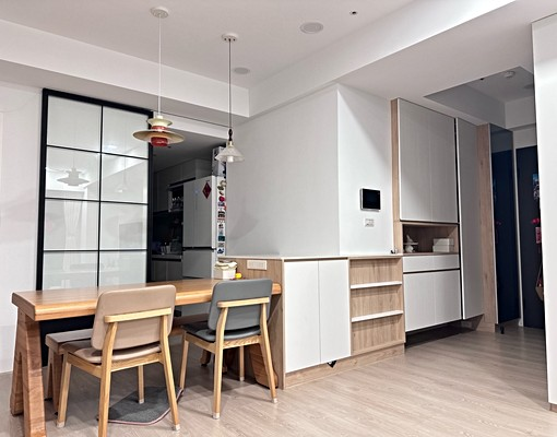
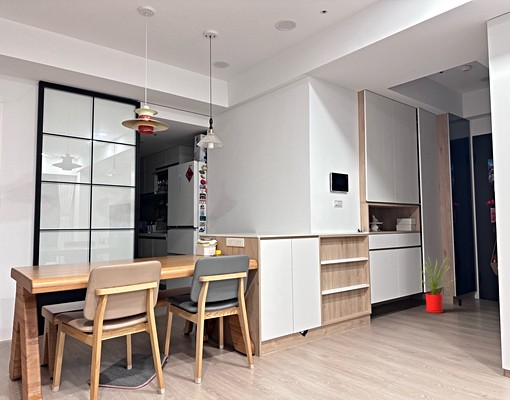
+ house plant [418,257,457,314]
